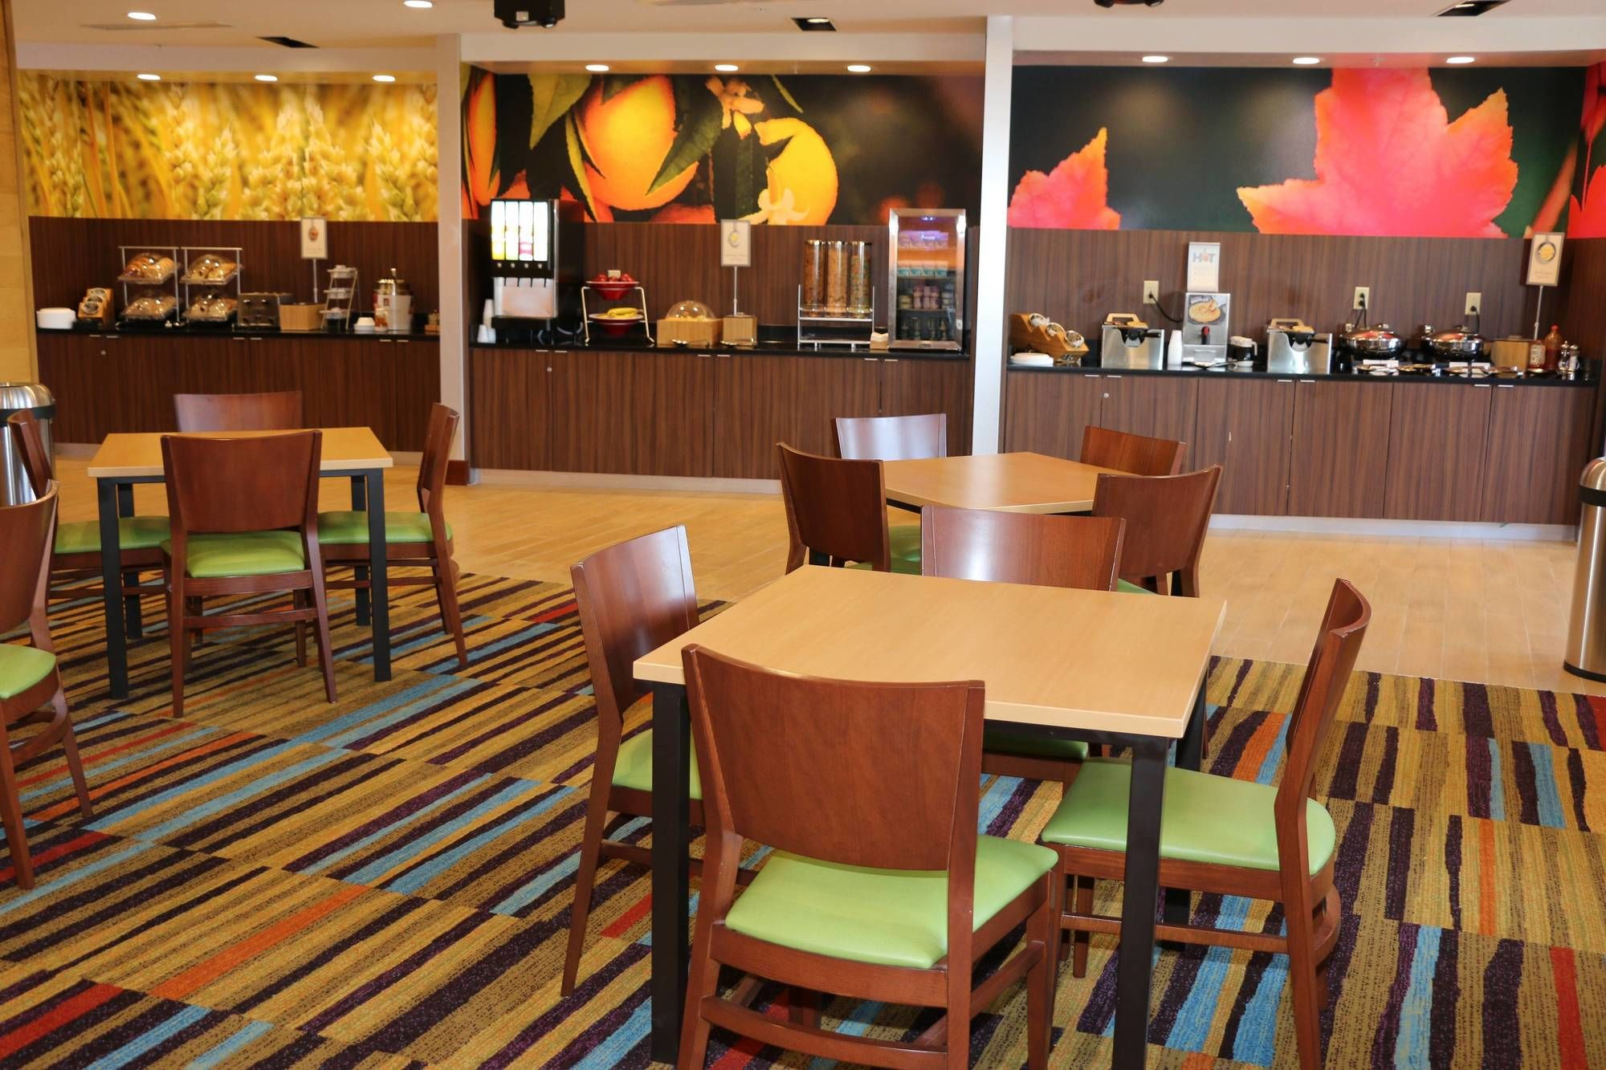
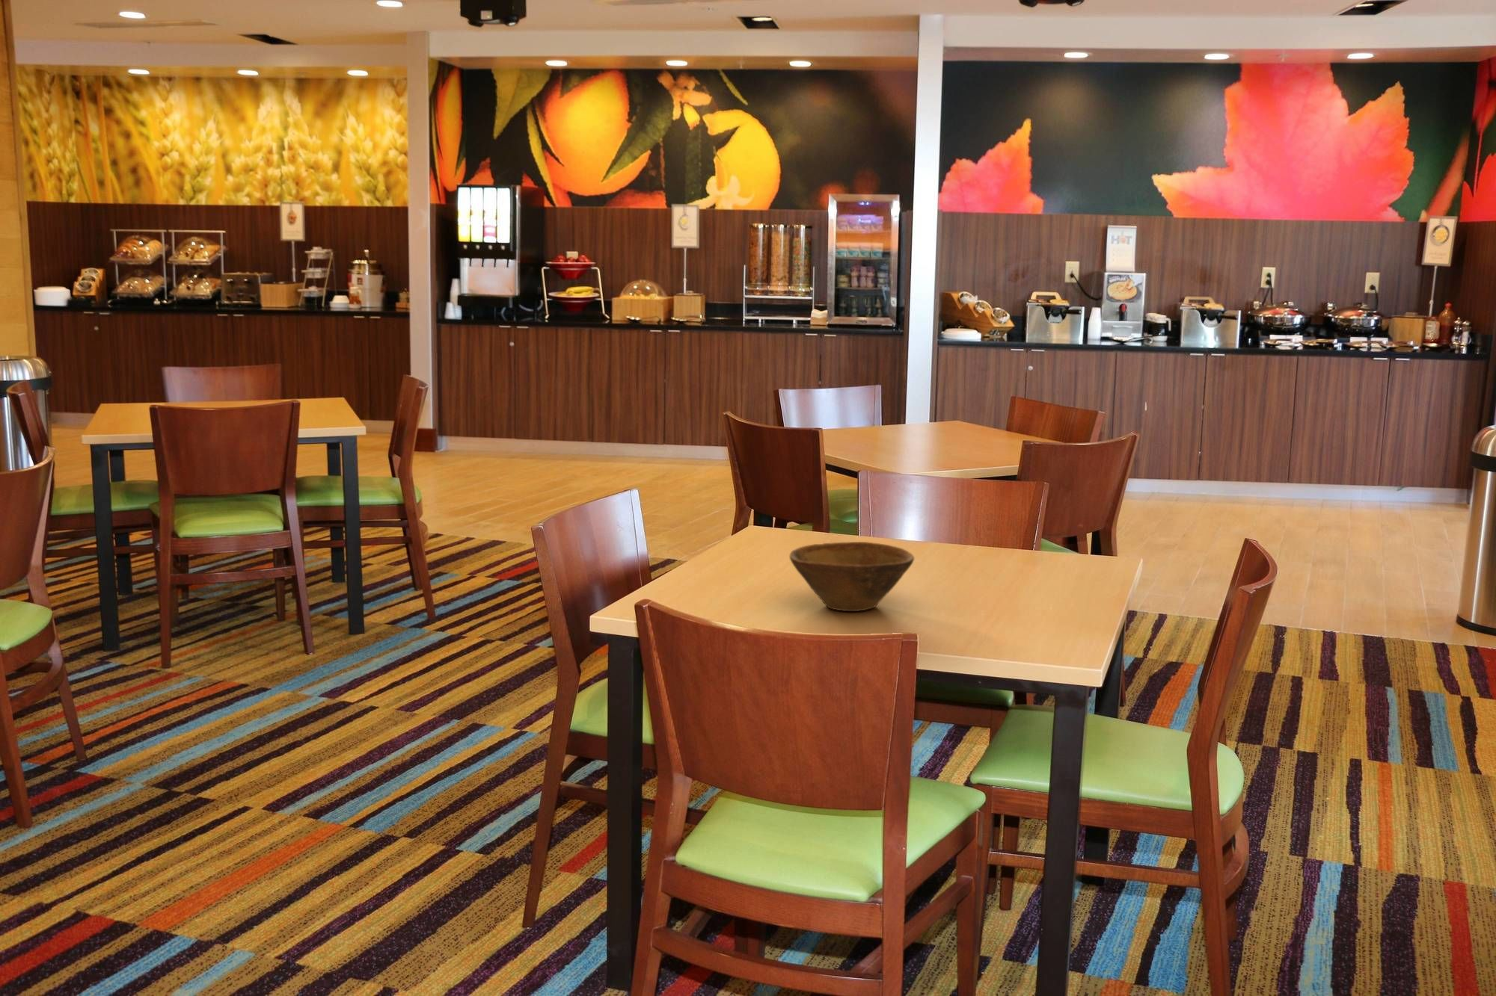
+ bowl [789,541,914,612]
